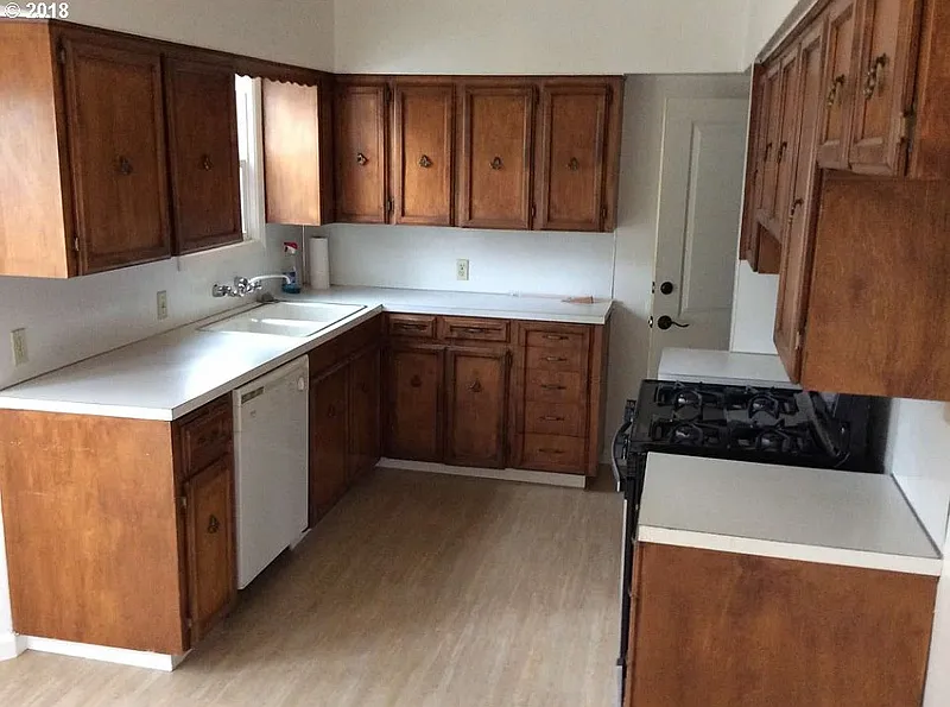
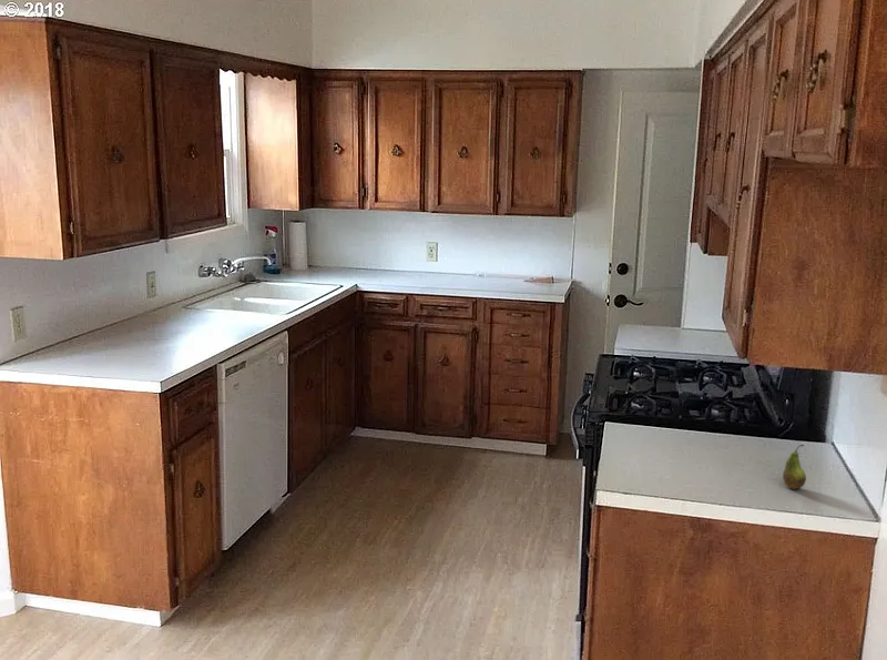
+ fruit [782,444,807,490]
